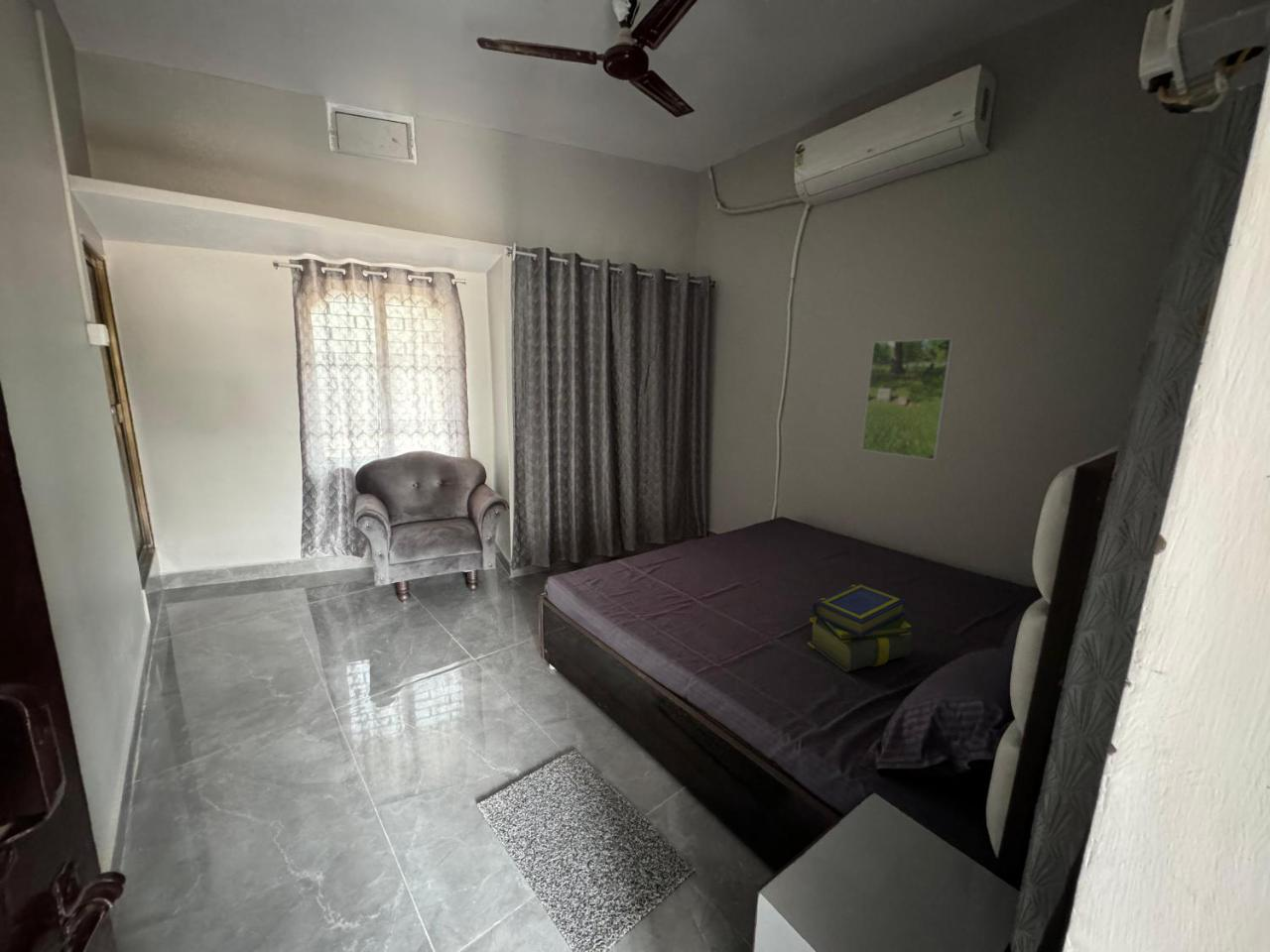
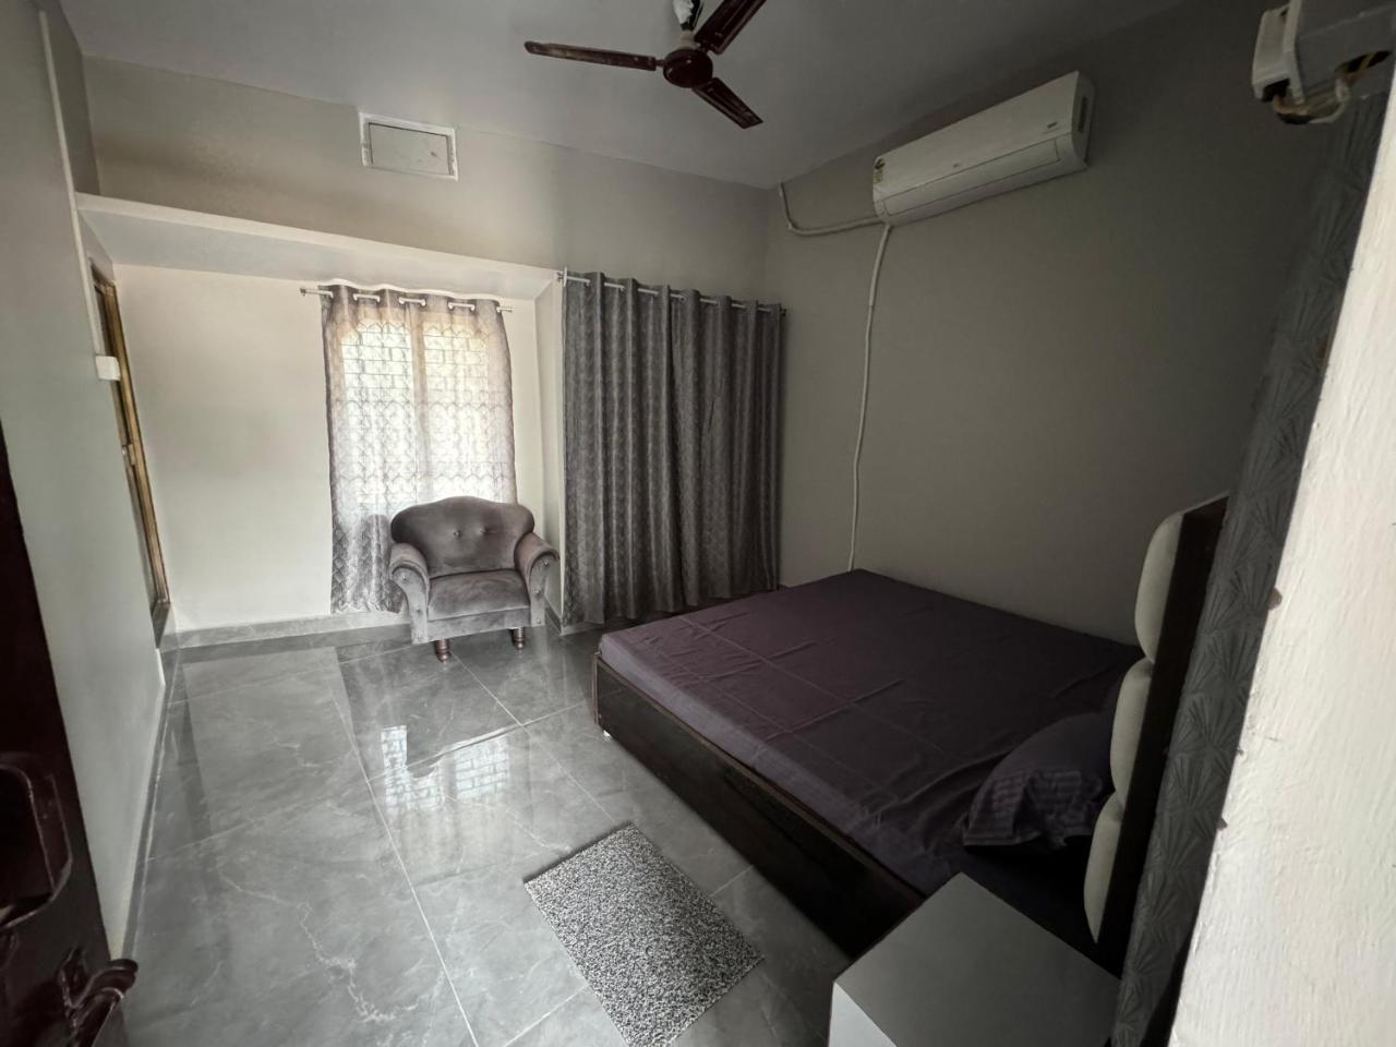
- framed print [860,337,955,461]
- stack of books [807,582,914,672]
